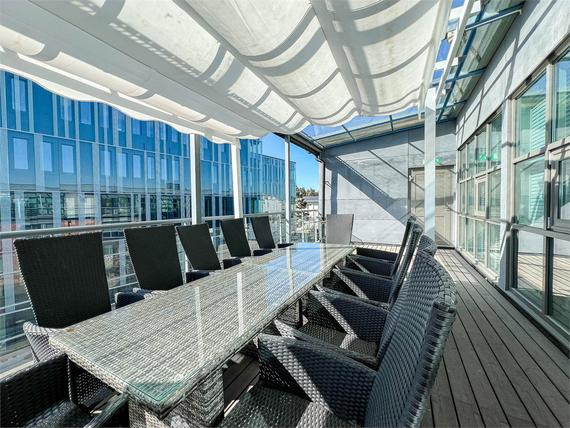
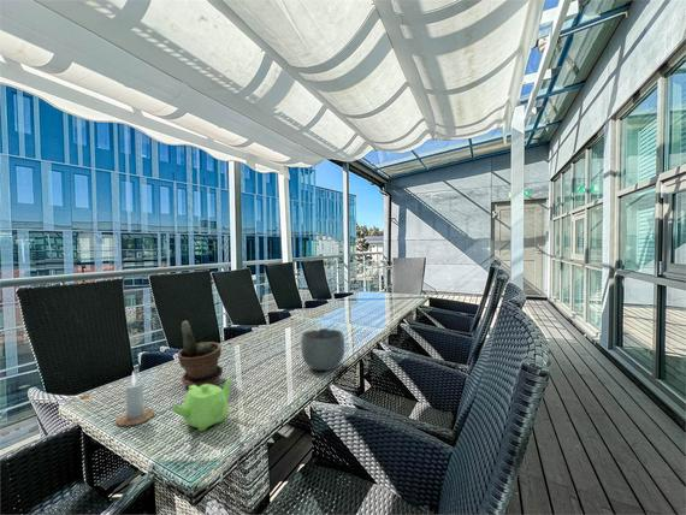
+ teapot [171,377,235,432]
+ candle [114,371,155,427]
+ bowl [300,327,345,372]
+ potted plant [177,320,224,389]
